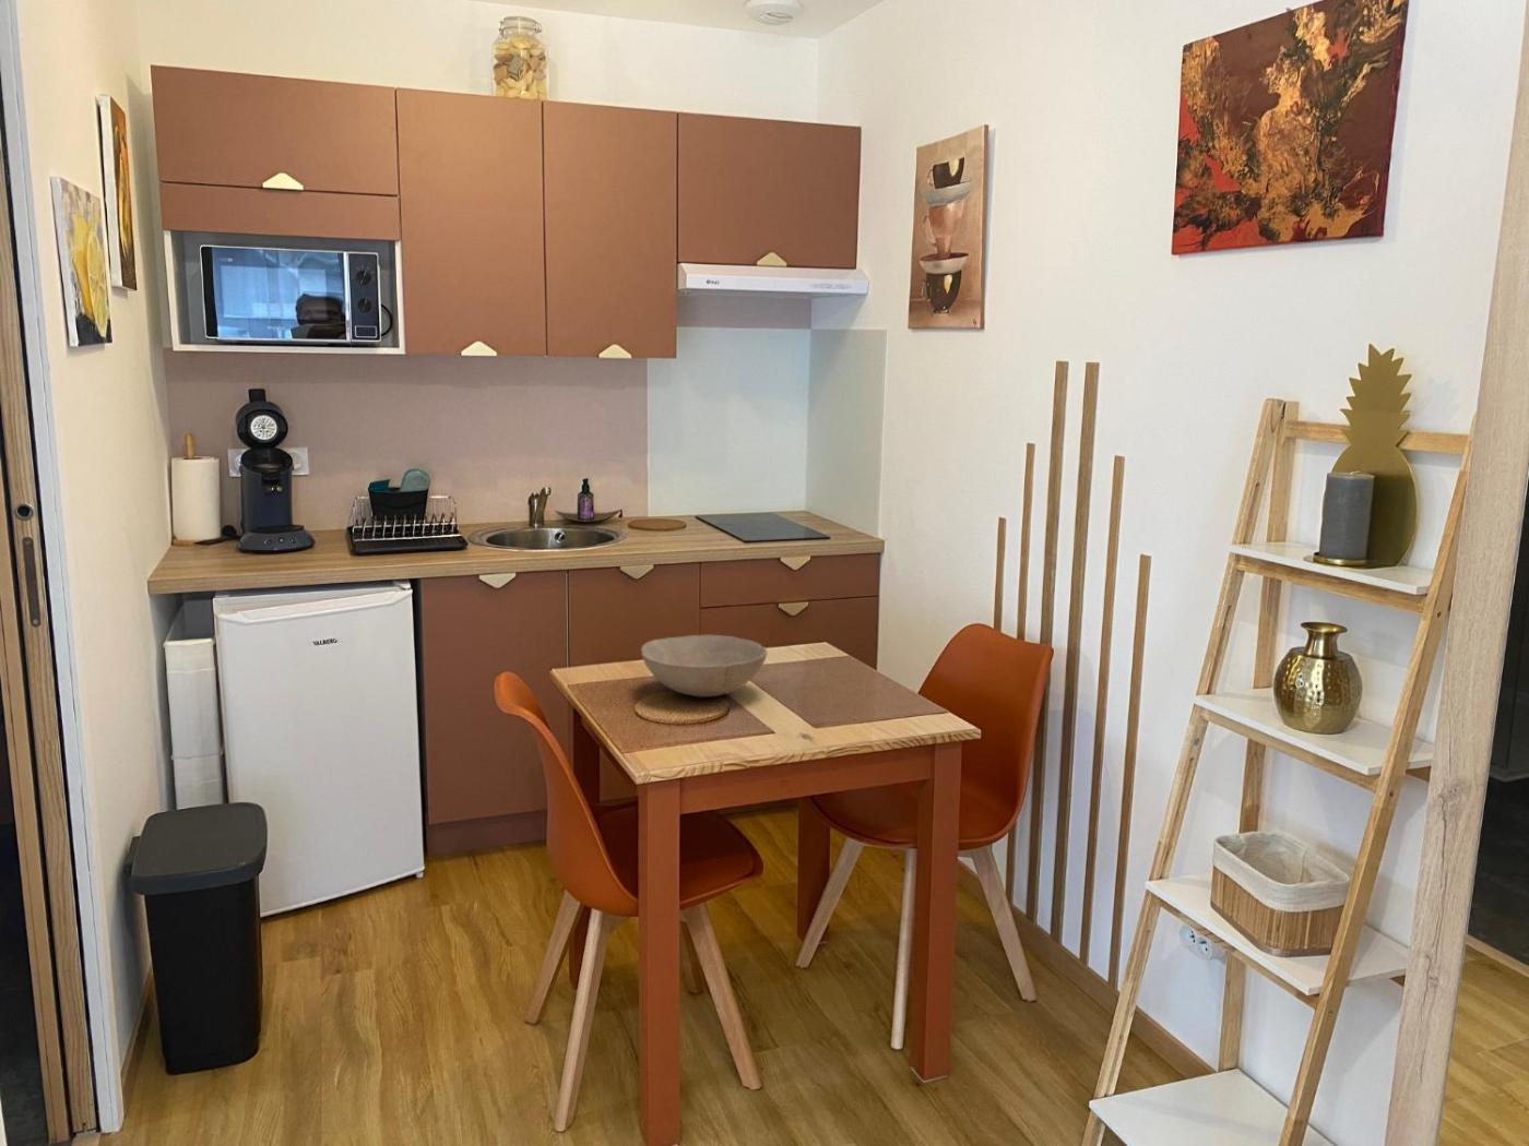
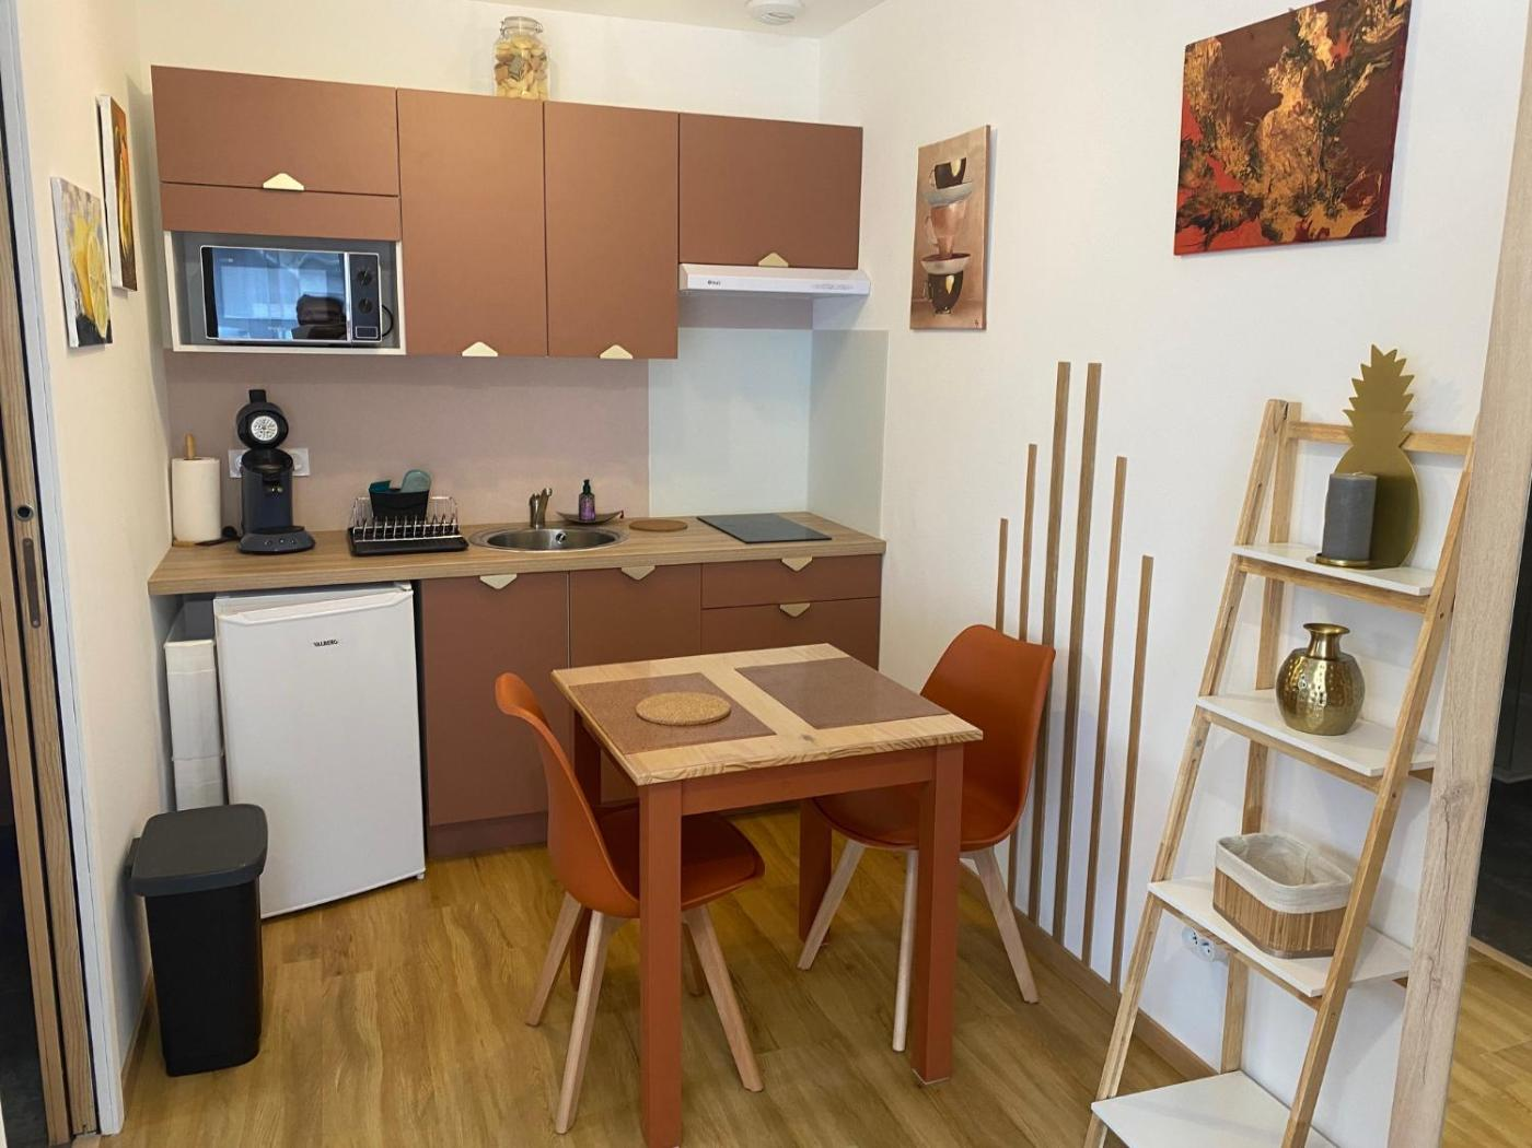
- bowl [640,634,768,698]
